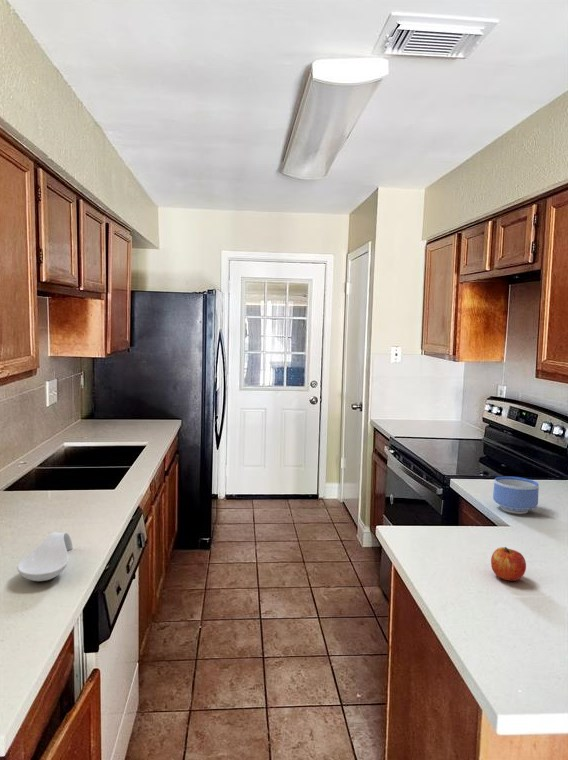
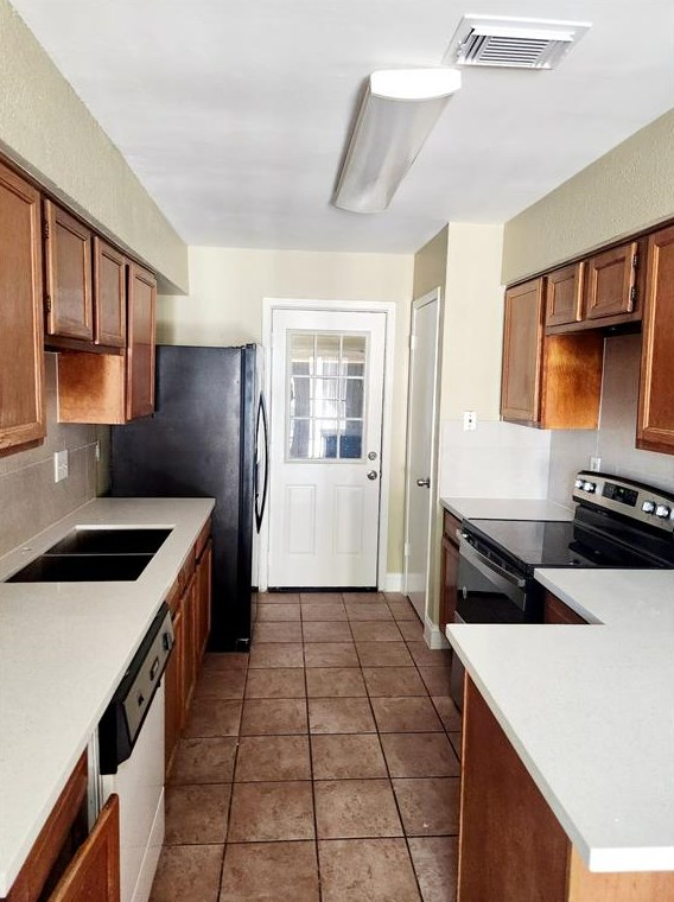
- spoon rest [16,531,74,582]
- bowl [492,475,540,515]
- apple [490,546,527,582]
